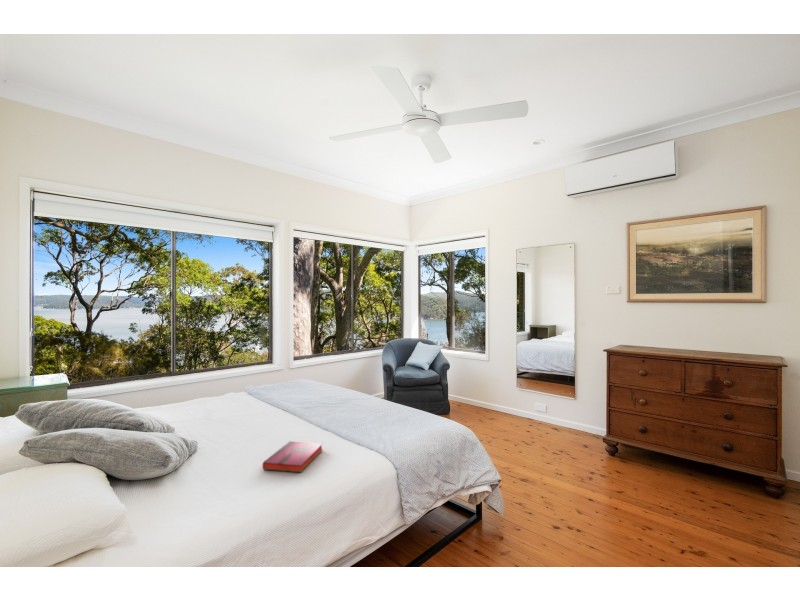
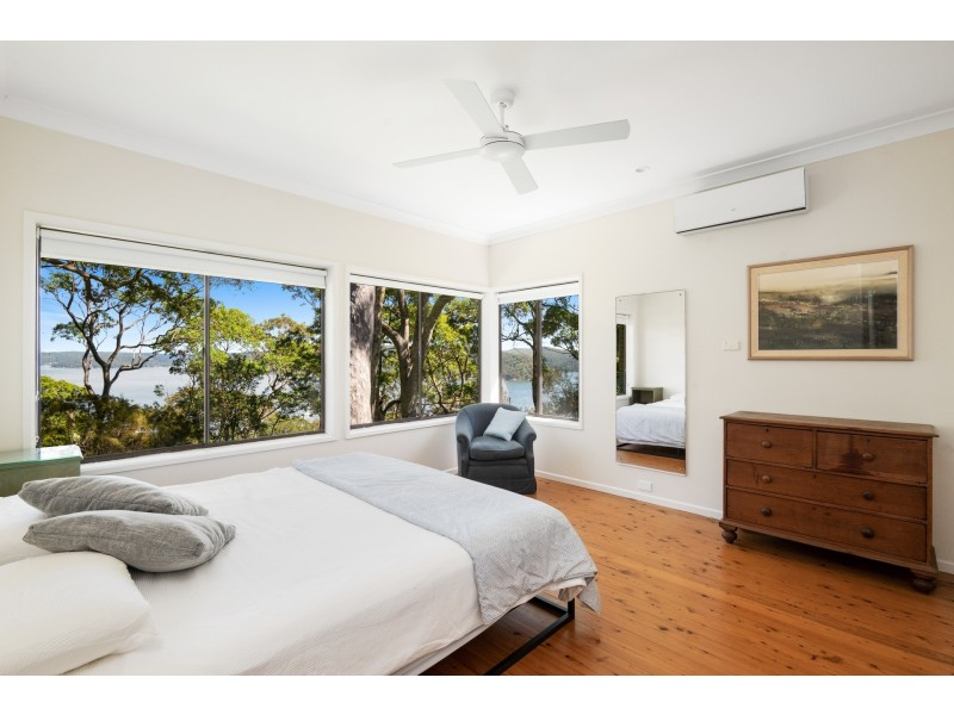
- hardback book [262,440,324,473]
